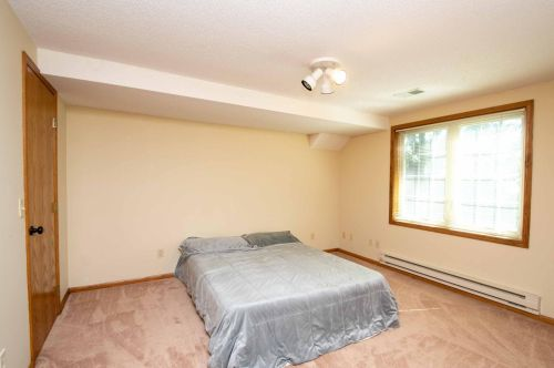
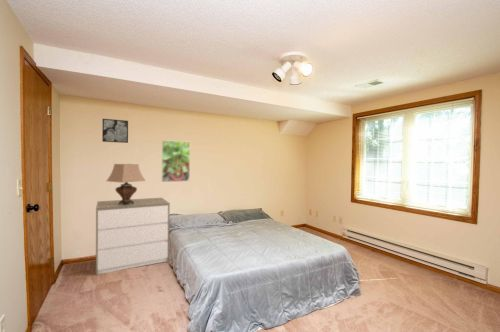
+ table lamp [106,163,147,205]
+ wall art [101,118,129,144]
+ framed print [161,139,191,183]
+ dresser [95,197,171,276]
